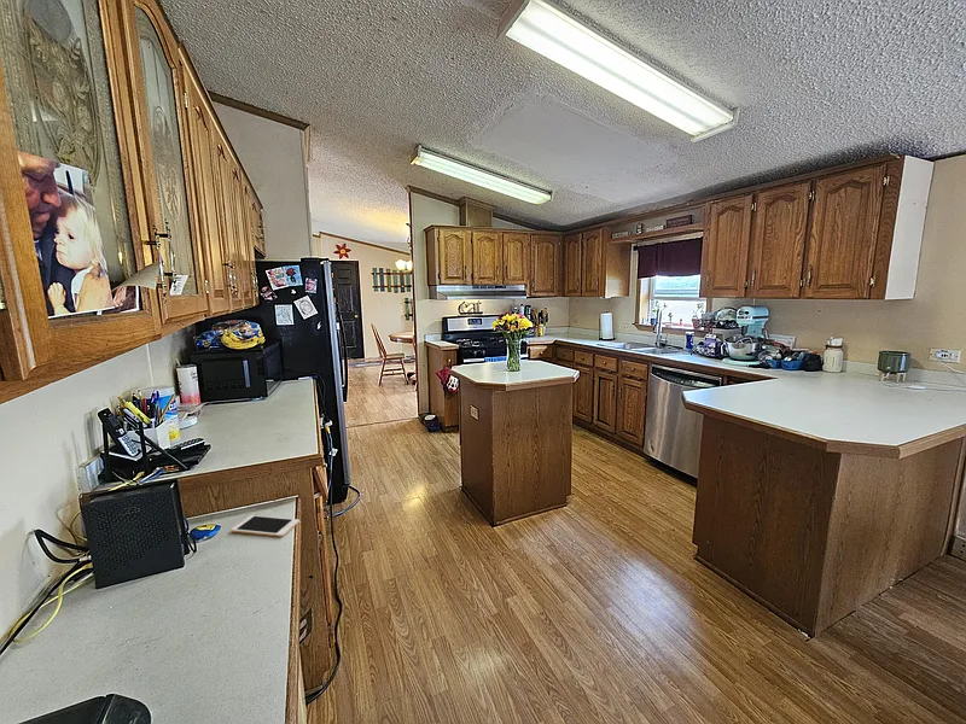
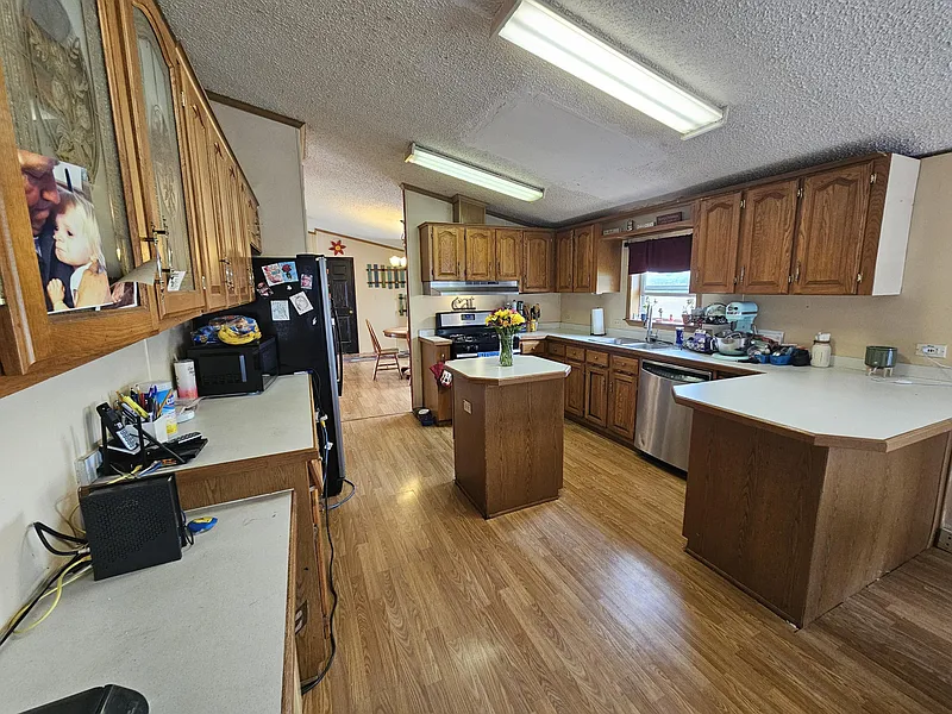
- cell phone [229,514,301,537]
